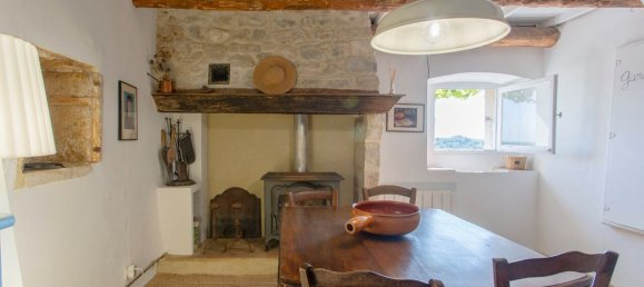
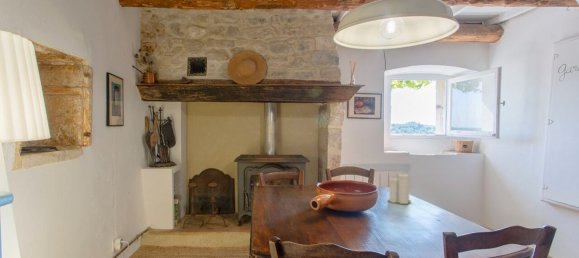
+ candle [387,173,412,205]
